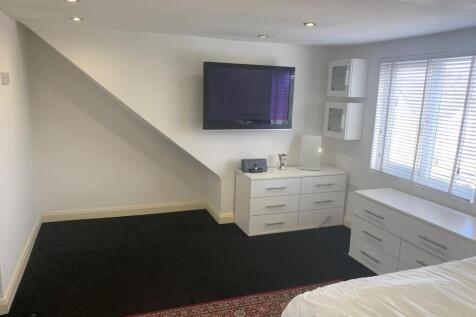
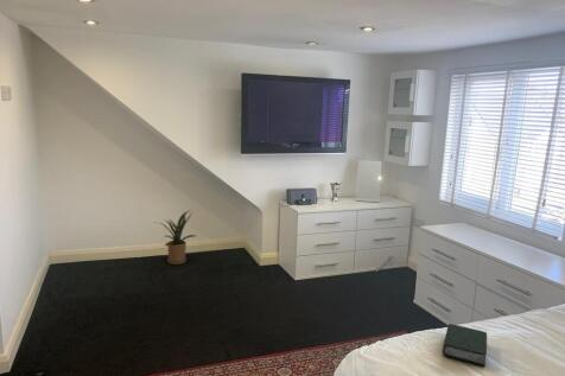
+ house plant [152,210,197,266]
+ book [442,323,488,368]
